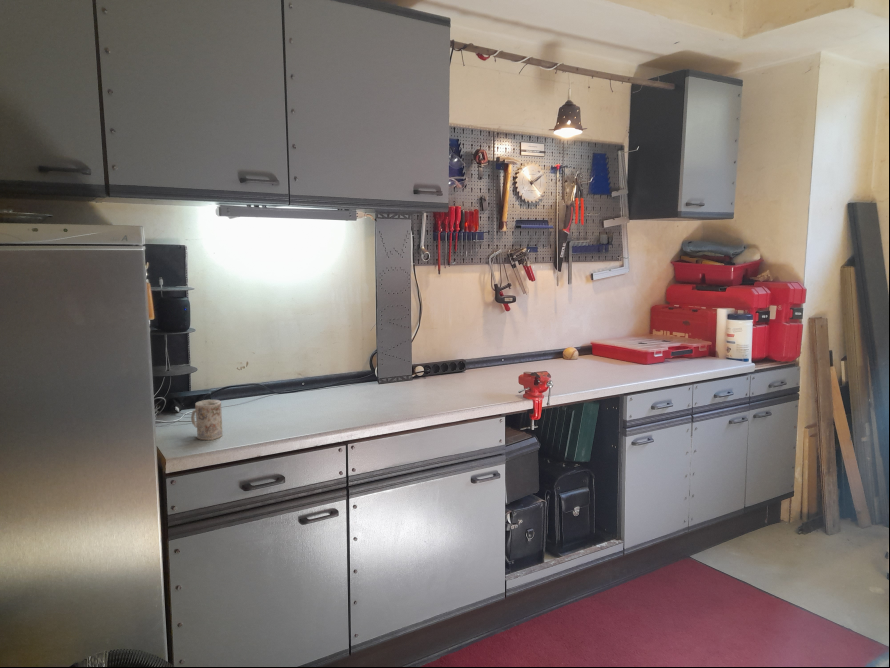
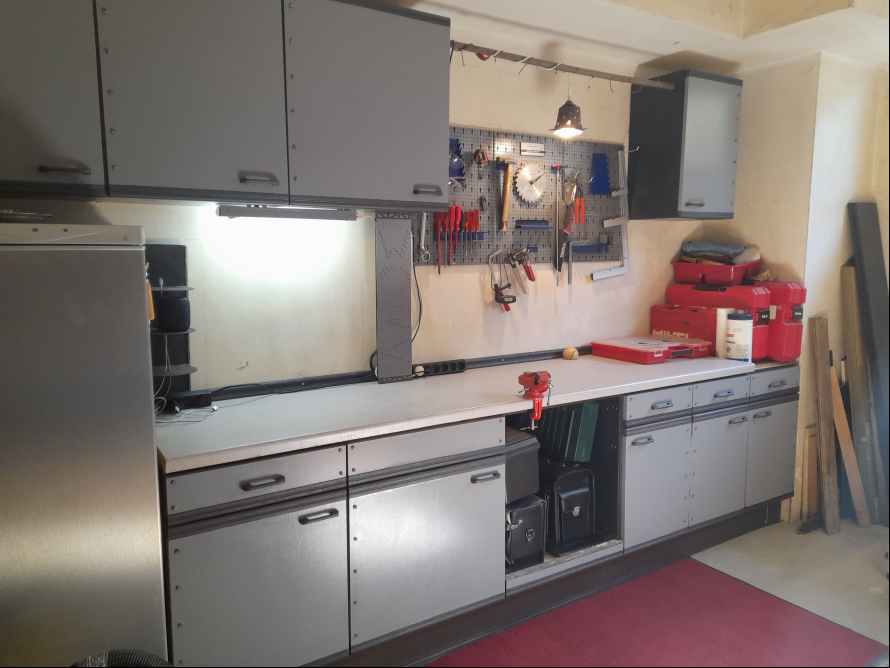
- mug [190,399,223,441]
